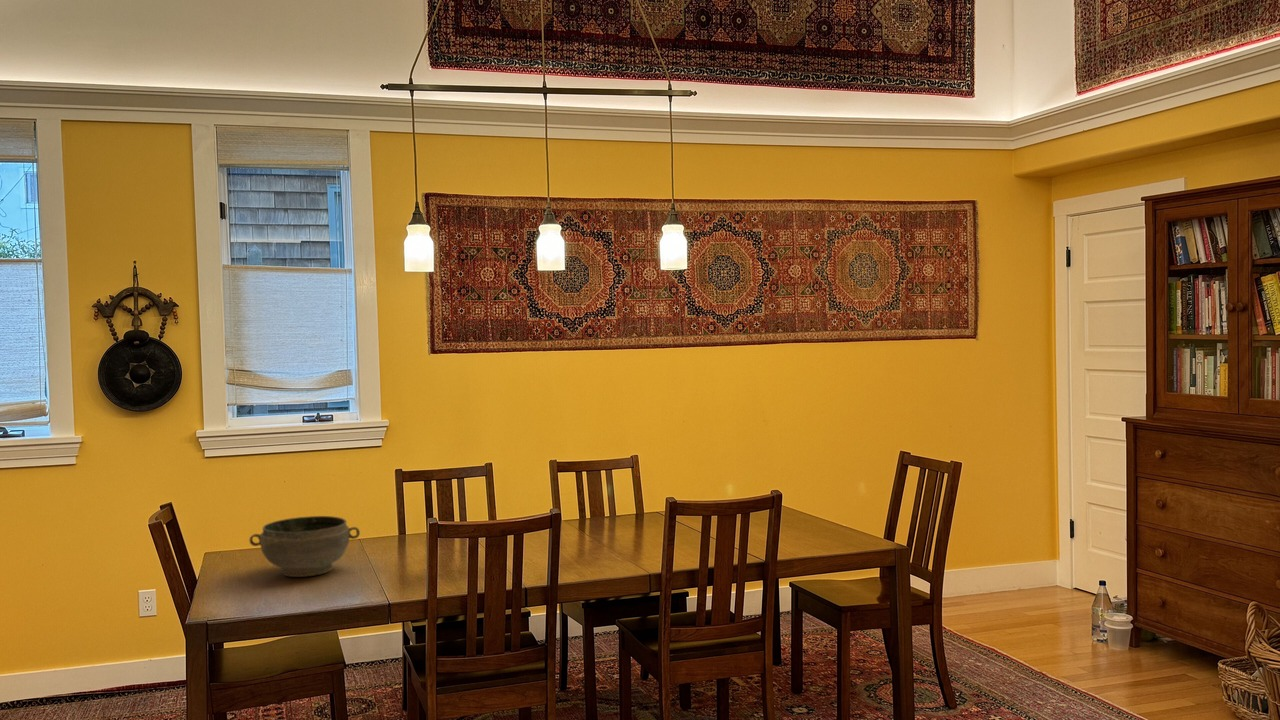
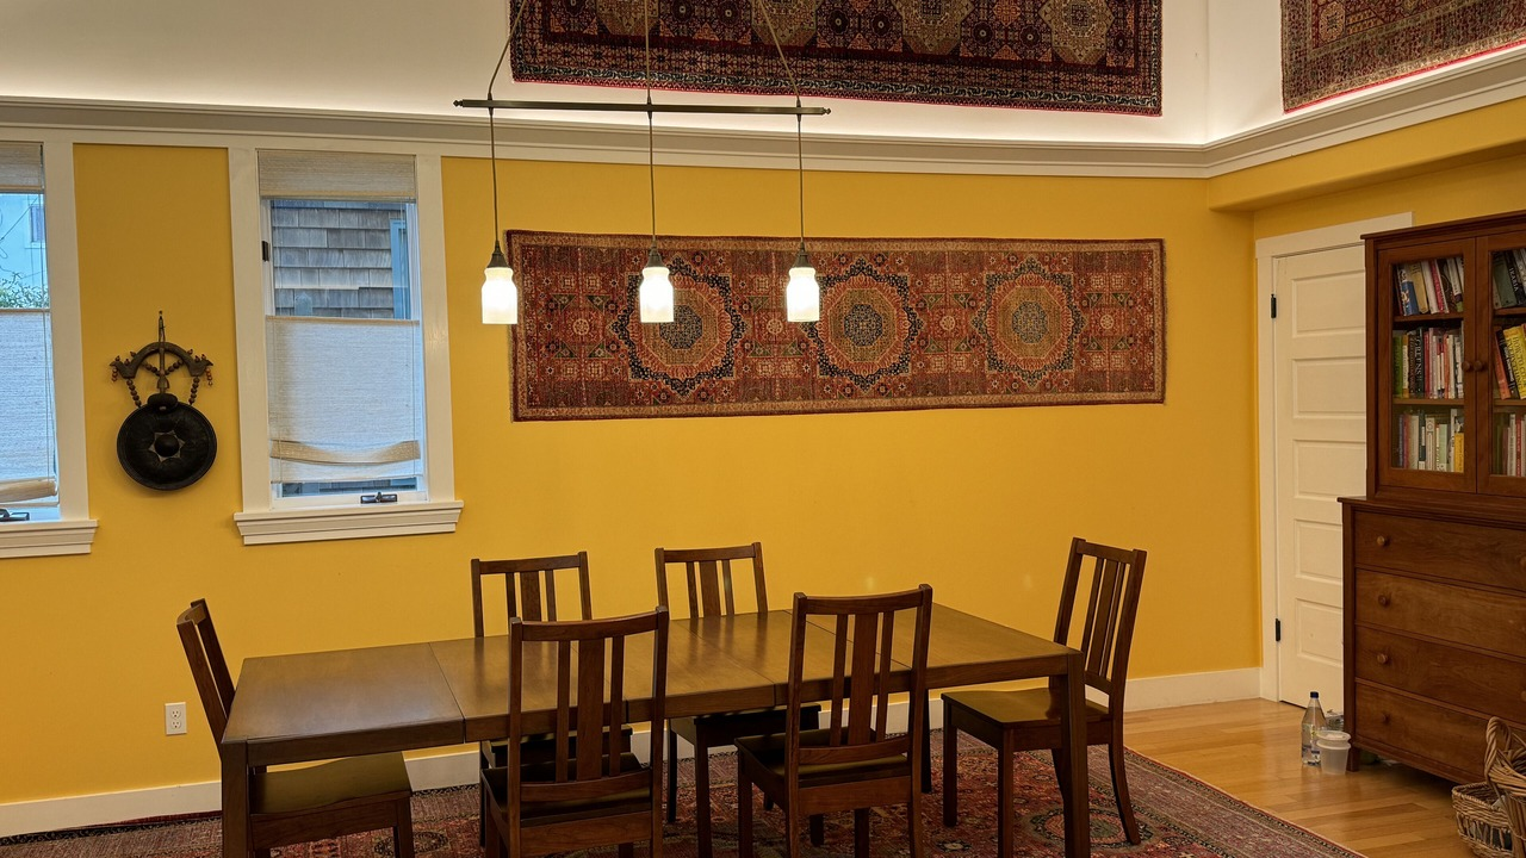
- bowl [249,515,361,578]
